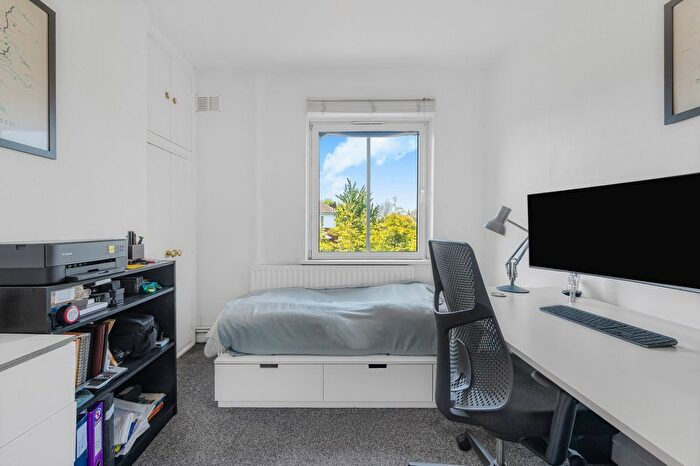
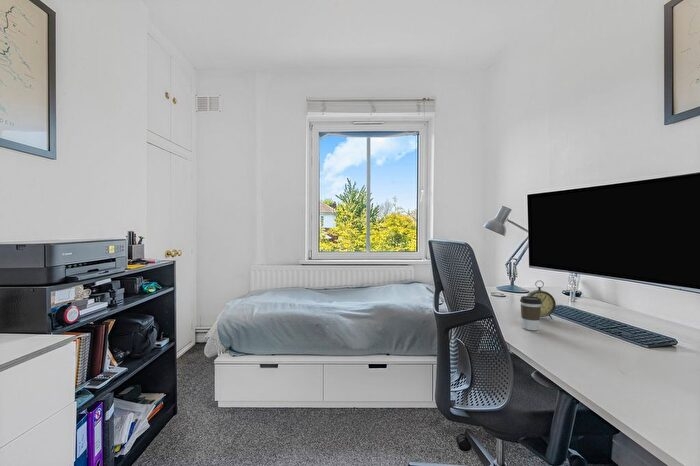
+ alarm clock [526,280,557,320]
+ coffee cup [519,295,542,331]
